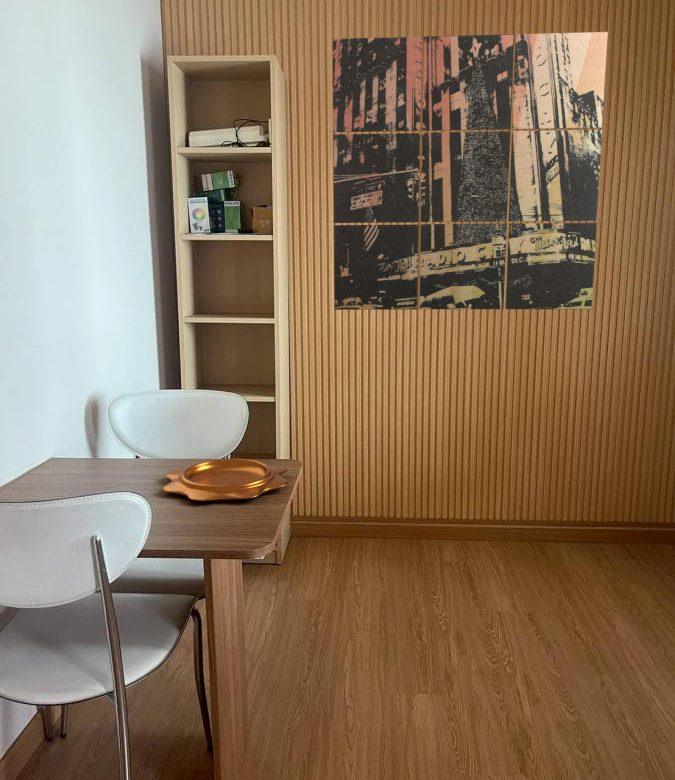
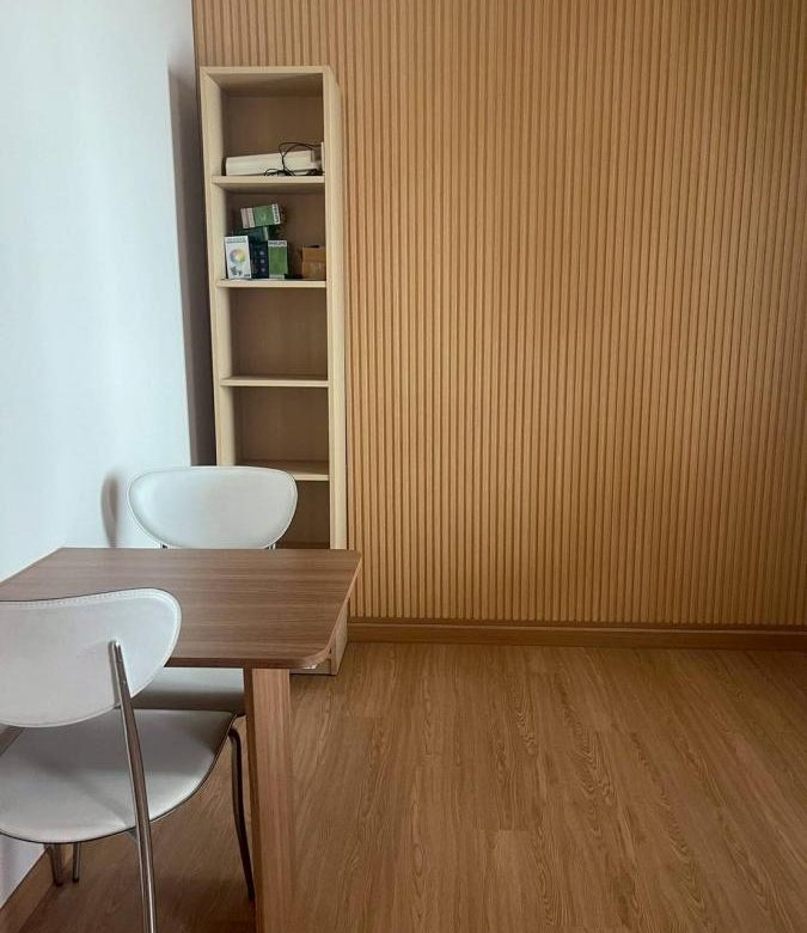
- decorative bowl [162,458,290,502]
- wall art [332,31,609,311]
